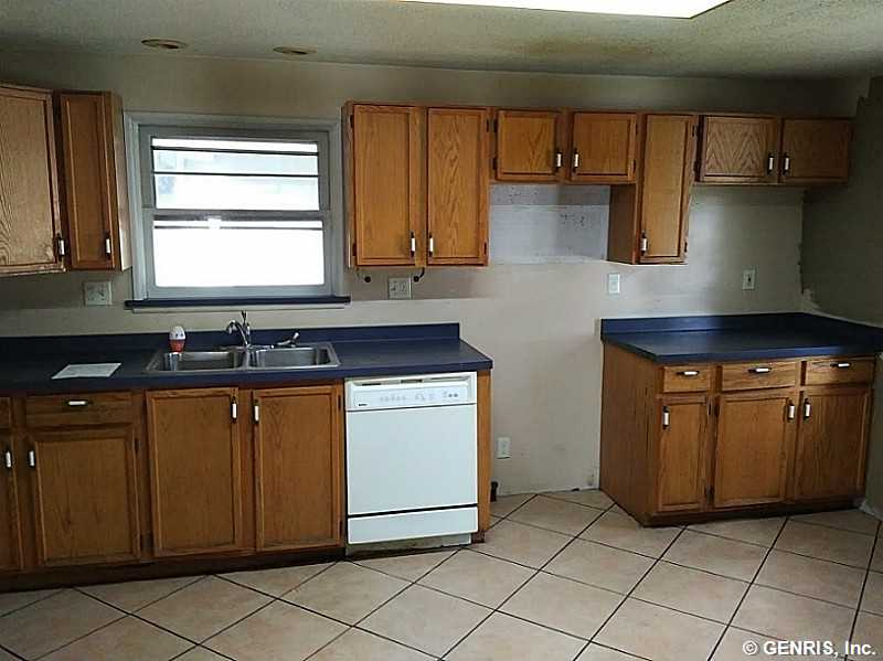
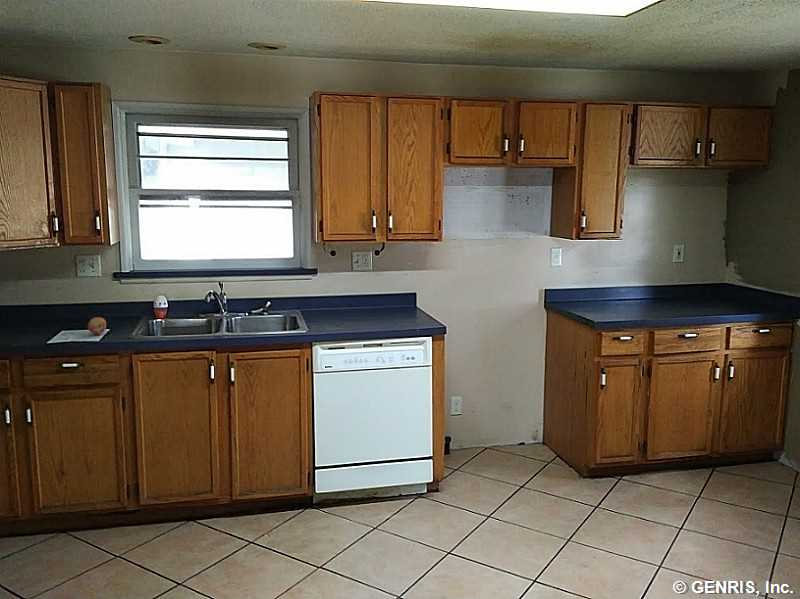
+ fruit [87,316,107,336]
